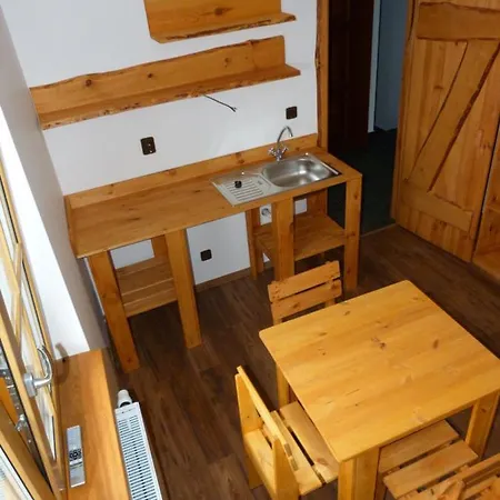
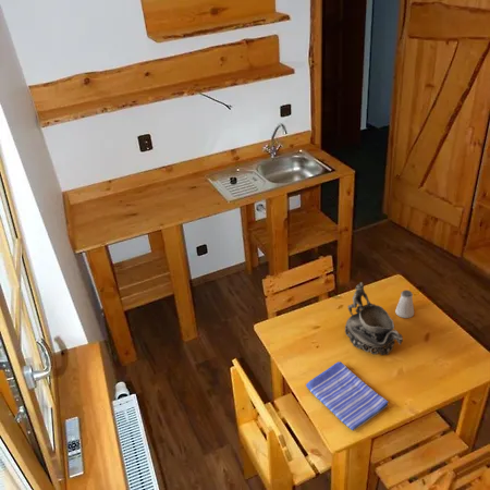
+ decorative bowl [344,281,404,356]
+ dish towel [305,360,390,431]
+ saltshaker [394,289,415,319]
